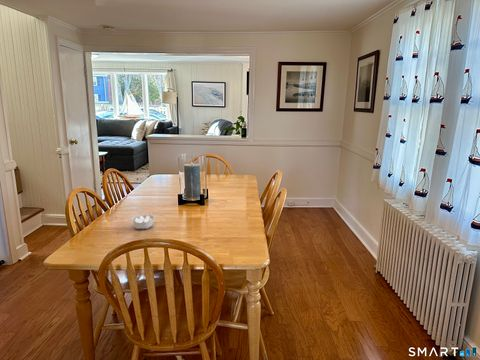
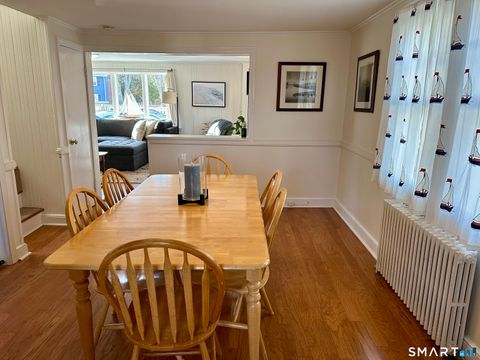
- legume [127,212,157,230]
